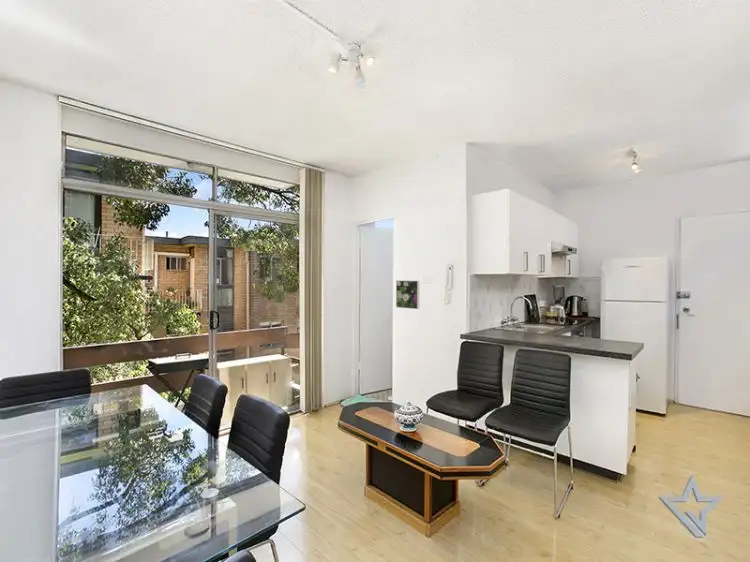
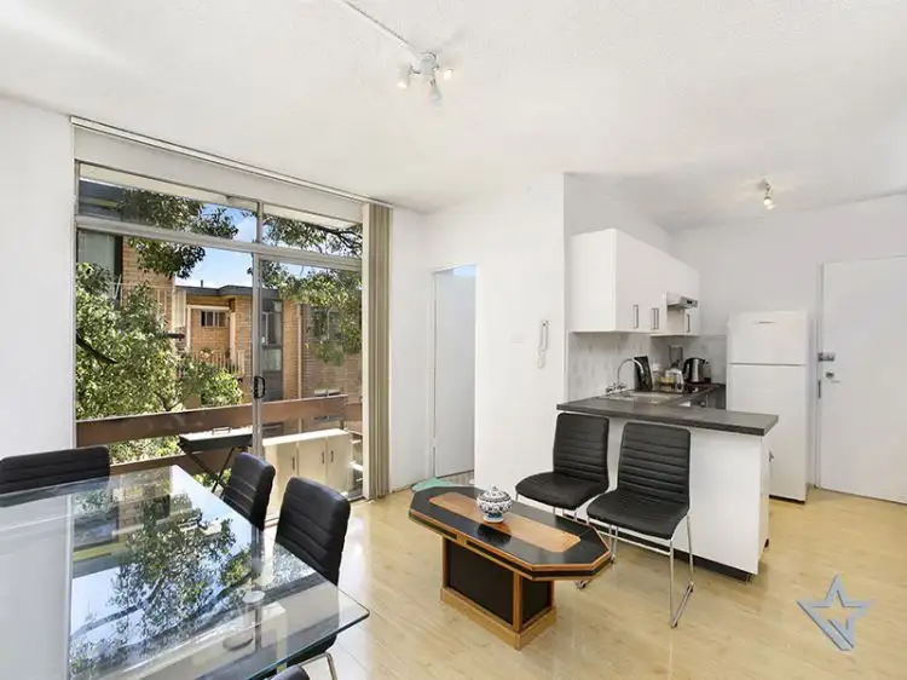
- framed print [395,280,420,310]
